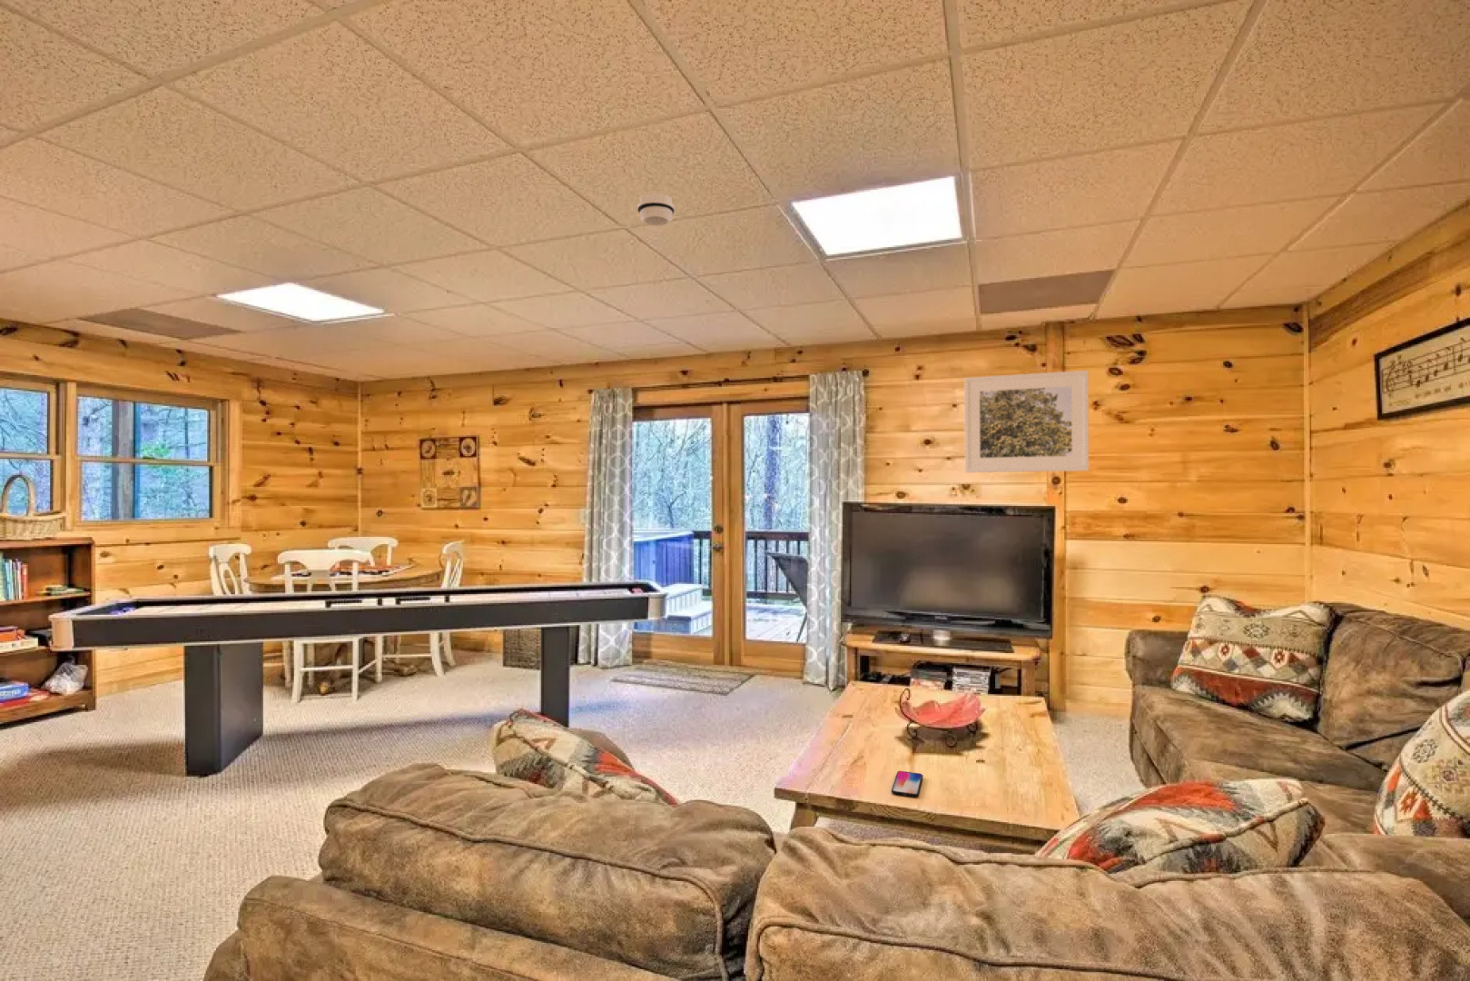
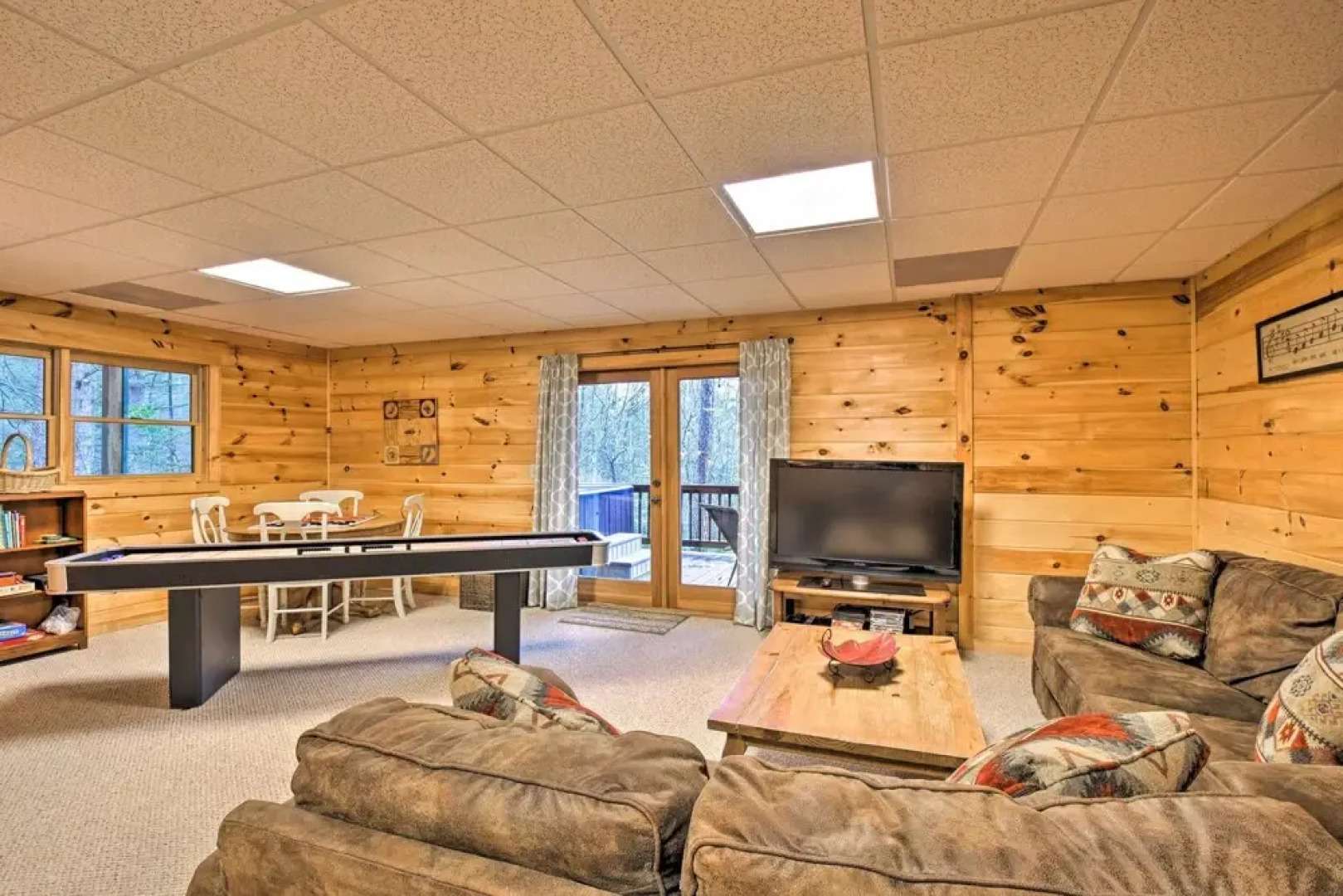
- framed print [963,370,1089,473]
- smartphone [891,771,924,797]
- smoke detector [636,193,675,227]
